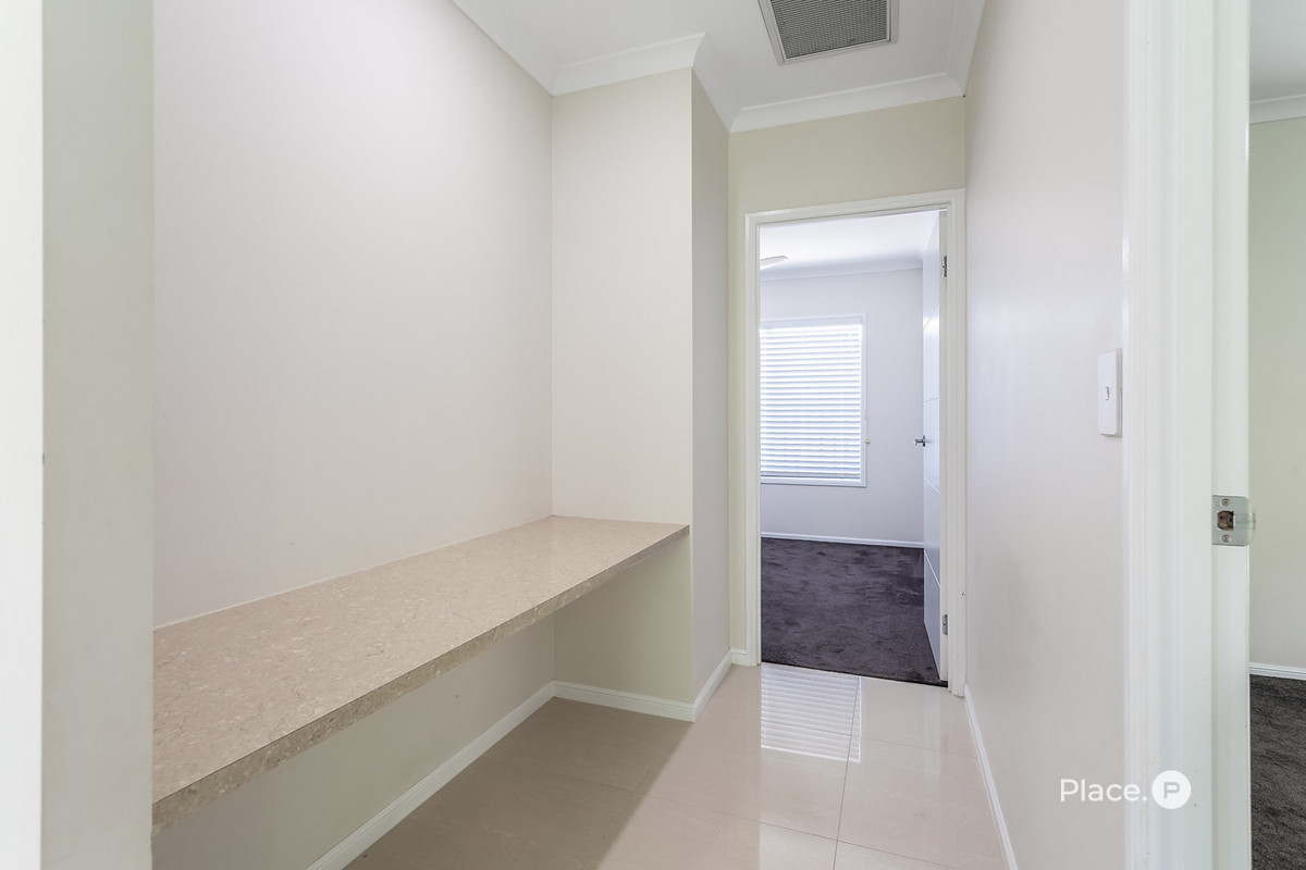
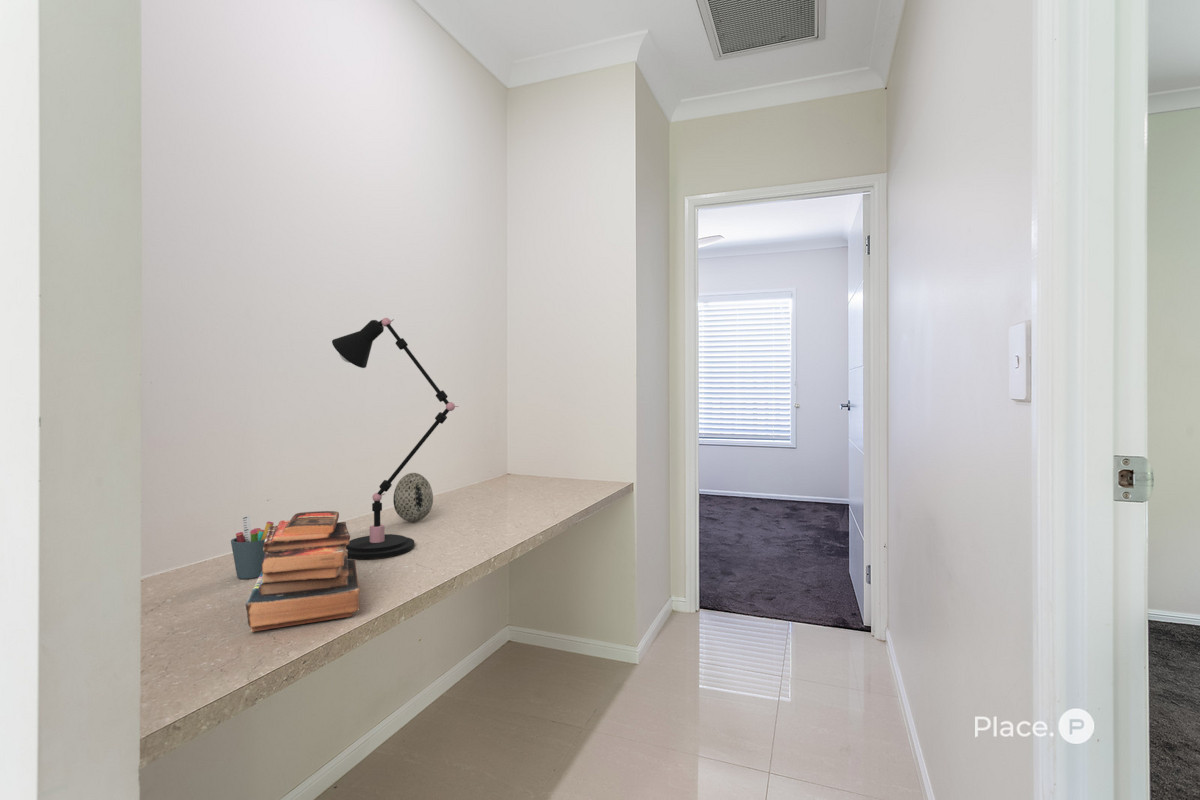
+ book [245,510,361,633]
+ desk lamp [331,317,459,560]
+ pen holder [230,515,275,580]
+ decorative egg [392,472,434,523]
